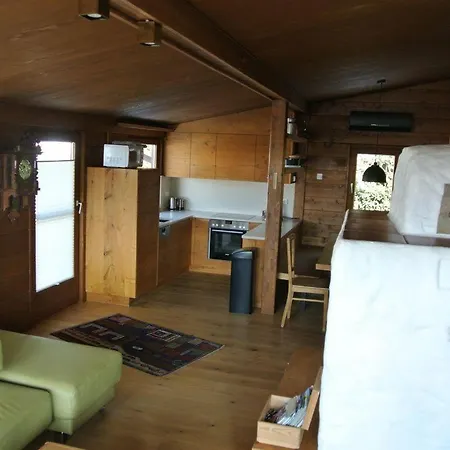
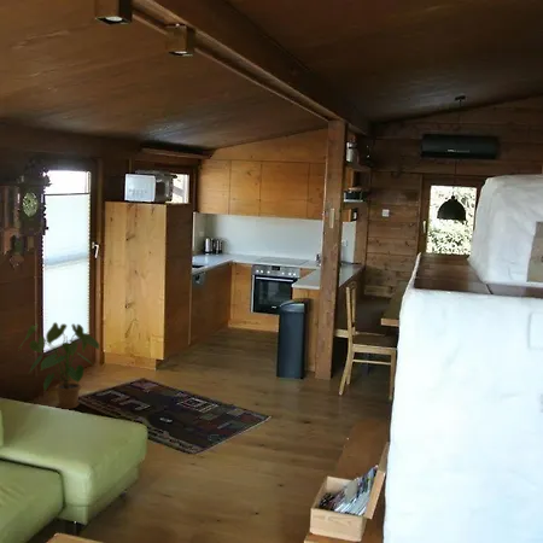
+ house plant [17,321,100,410]
